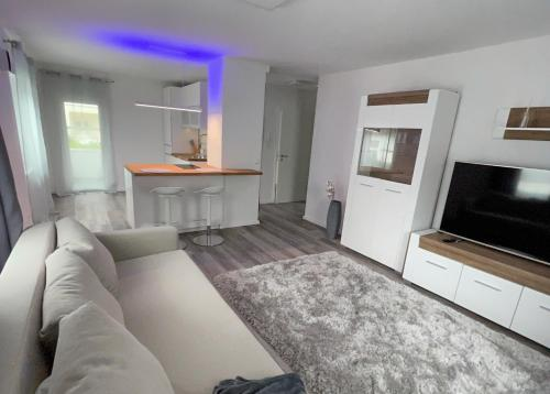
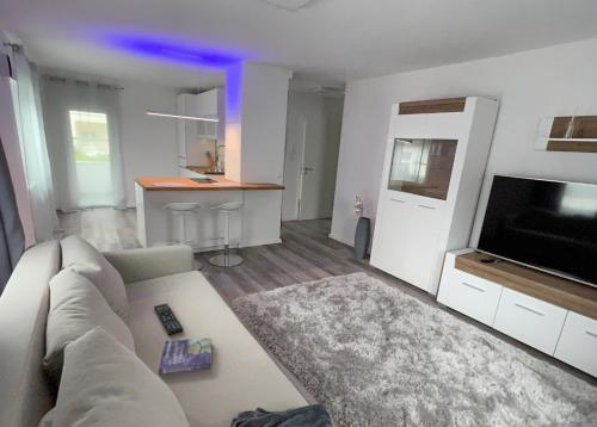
+ remote control [153,302,184,336]
+ book [158,336,213,376]
